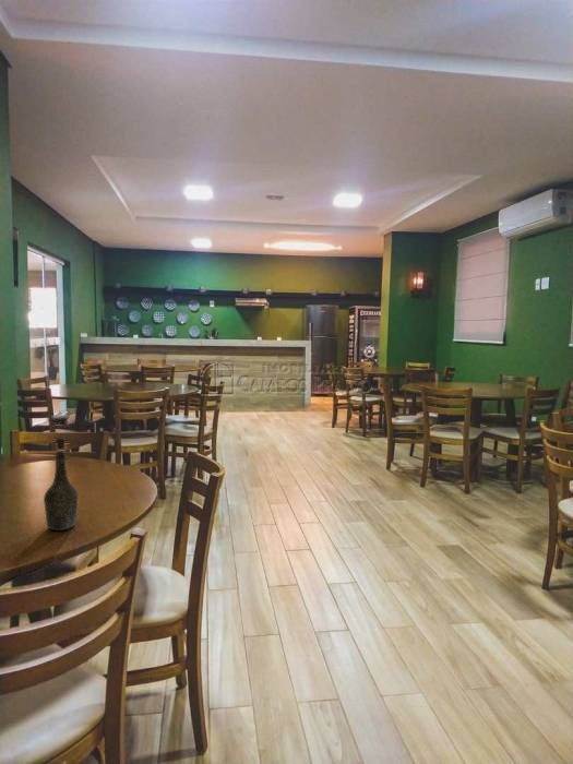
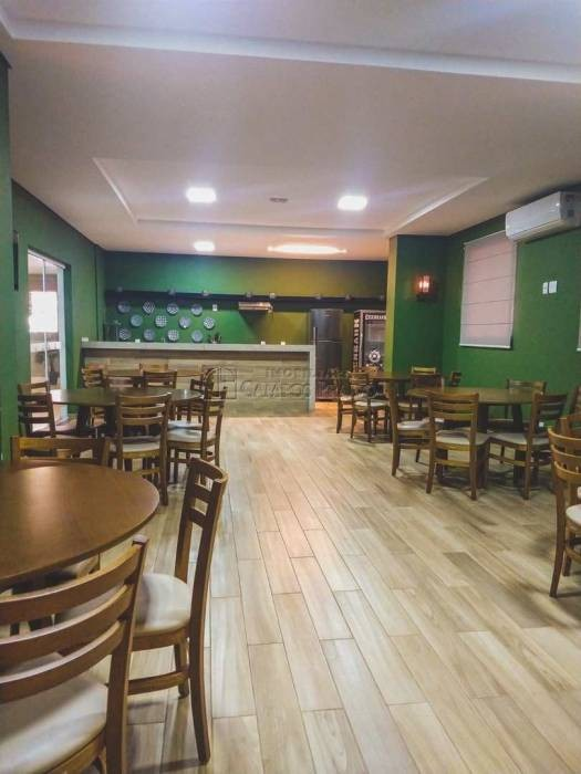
- bottle [43,414,79,532]
